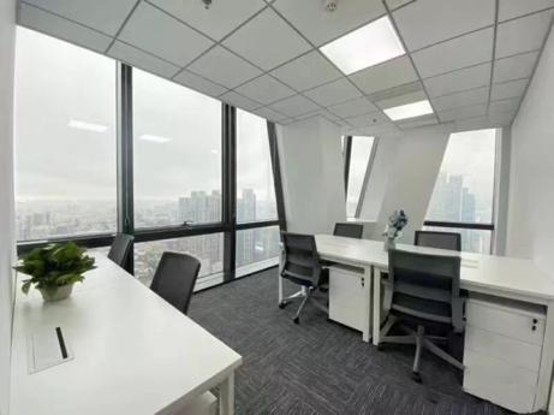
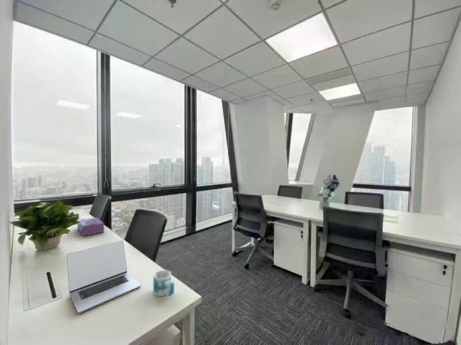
+ laptop [66,240,142,315]
+ tissue box [76,217,105,237]
+ mug [152,269,175,298]
